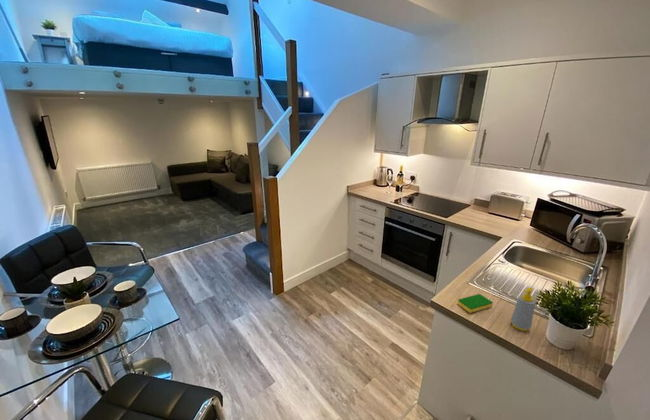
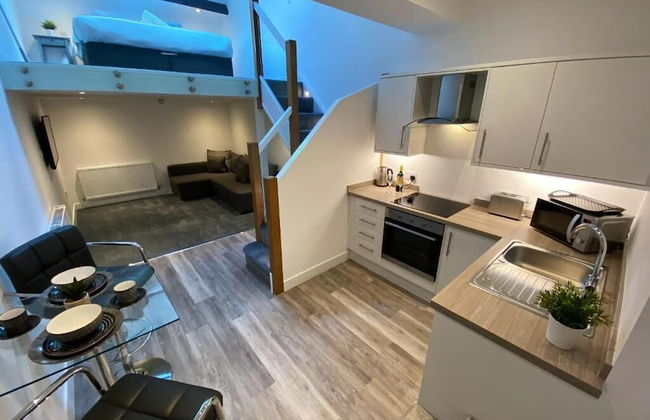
- soap bottle [510,286,537,332]
- dish sponge [457,293,494,314]
